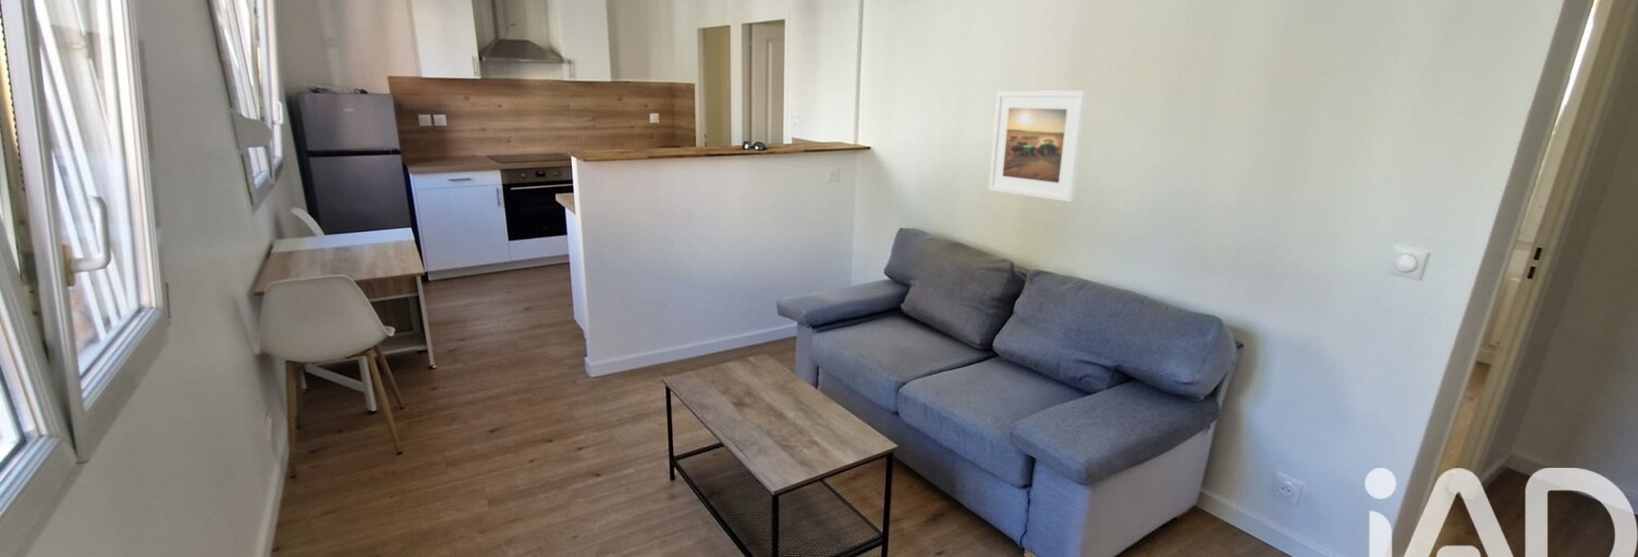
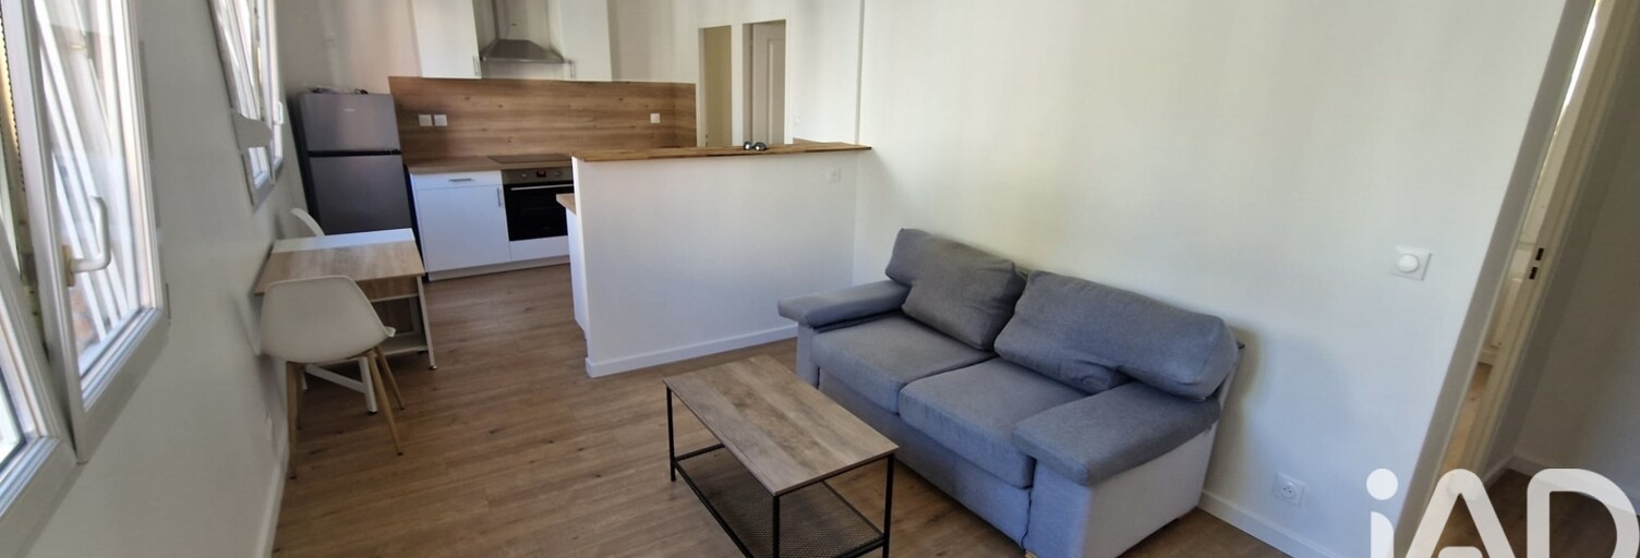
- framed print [988,89,1088,203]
